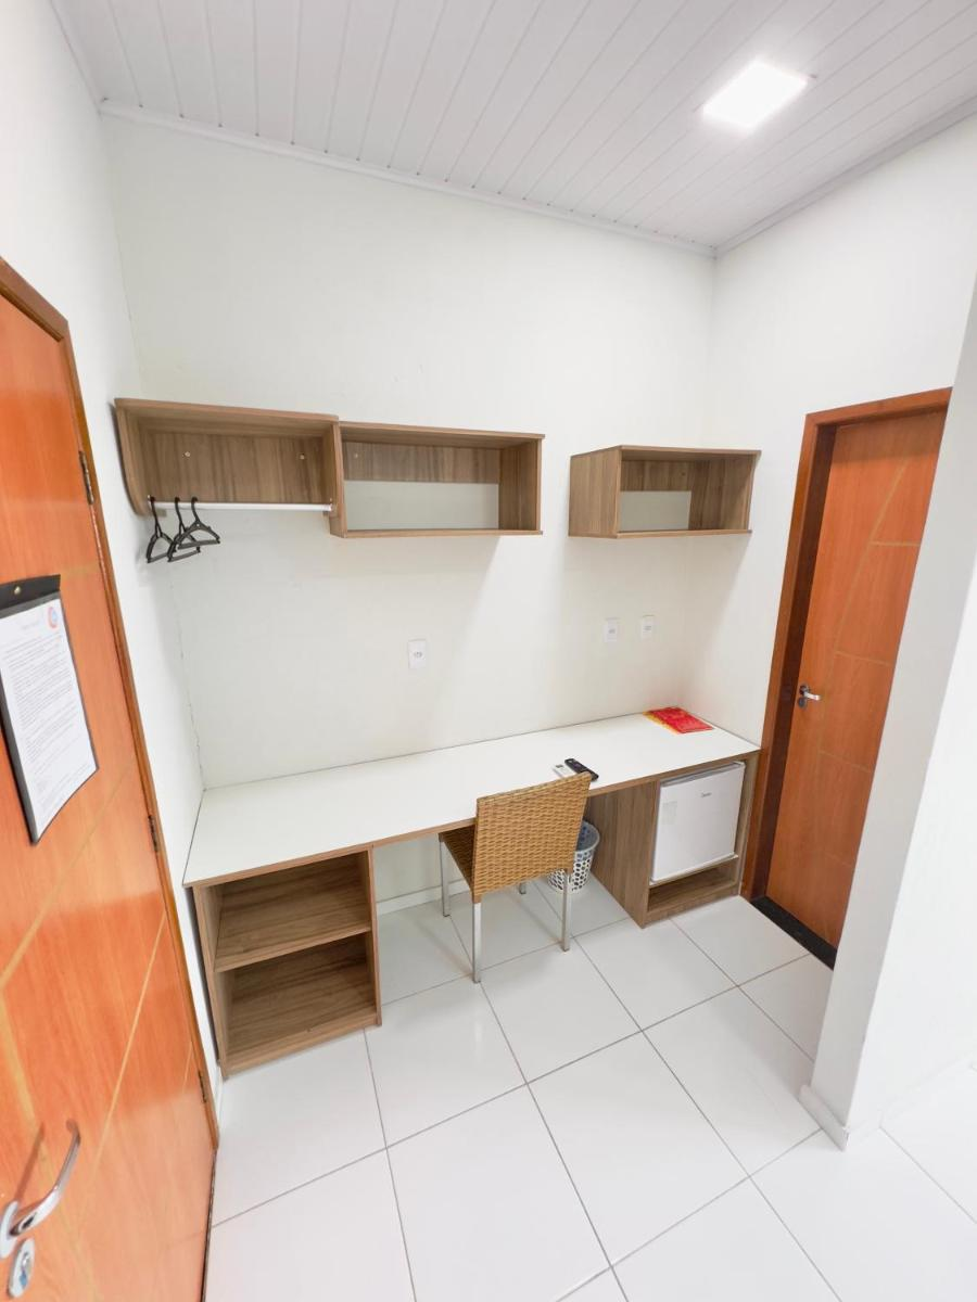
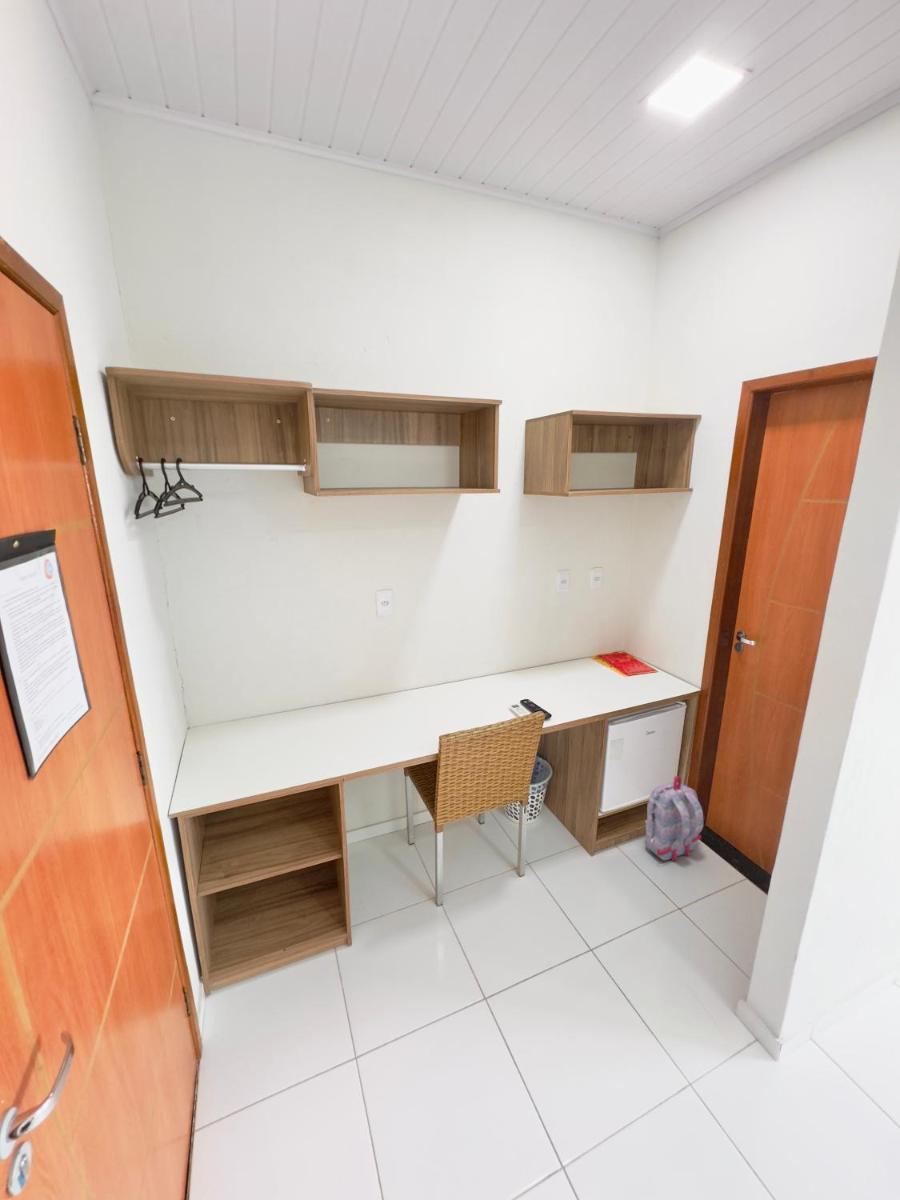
+ backpack [644,775,704,862]
